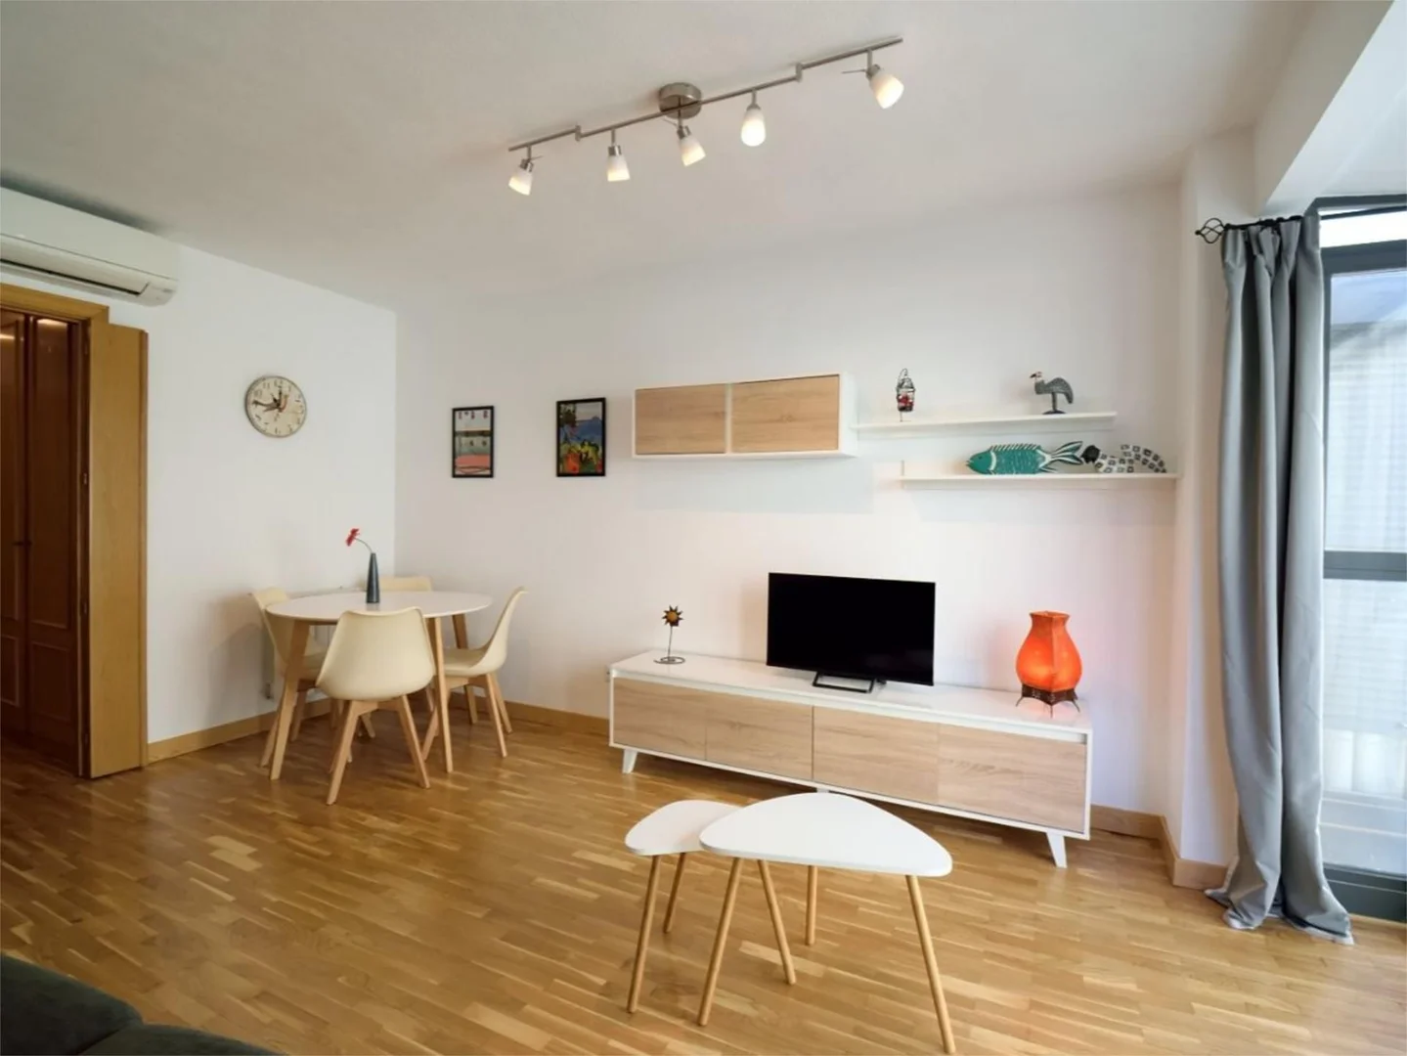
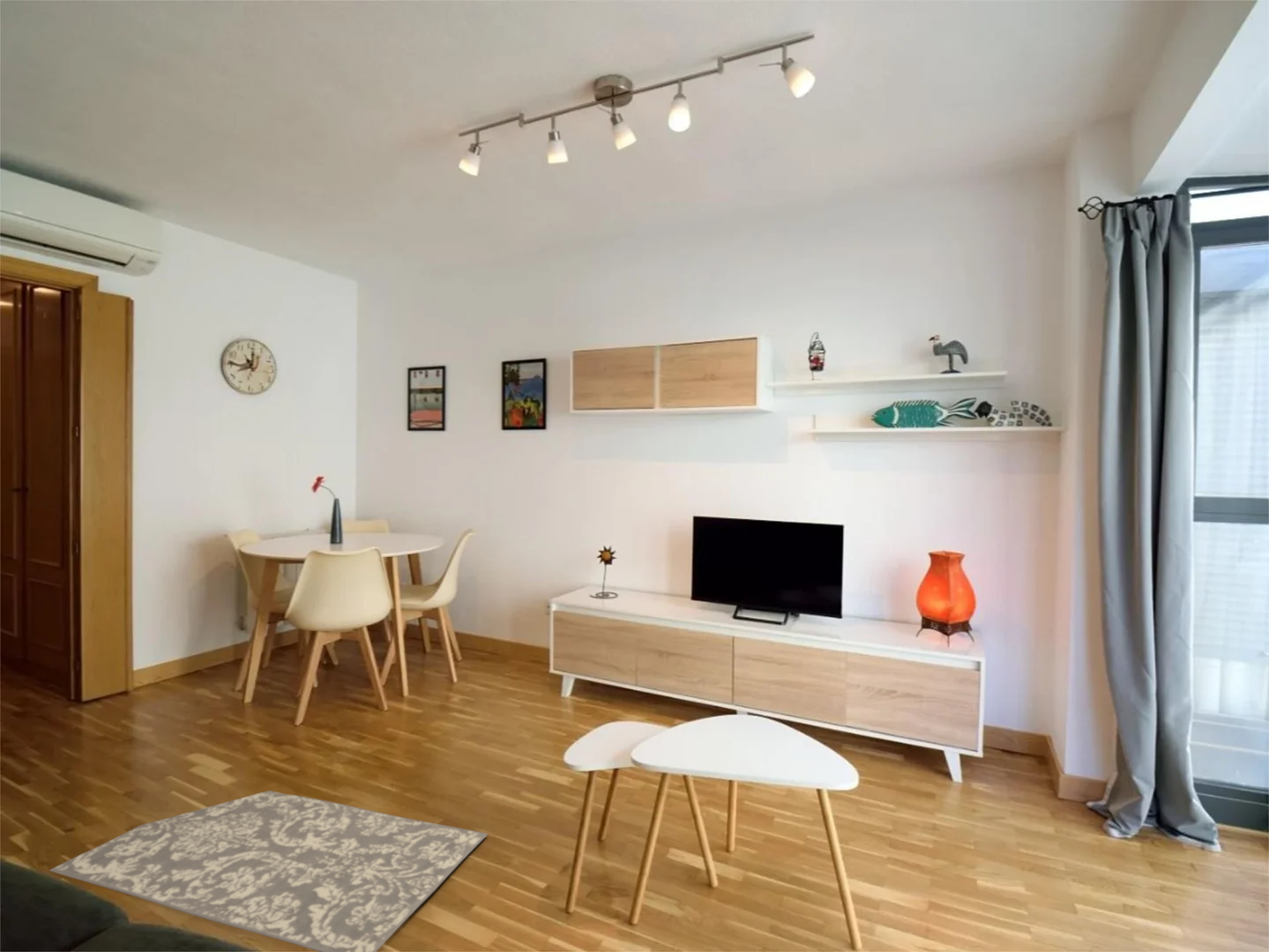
+ rug [49,790,489,952]
